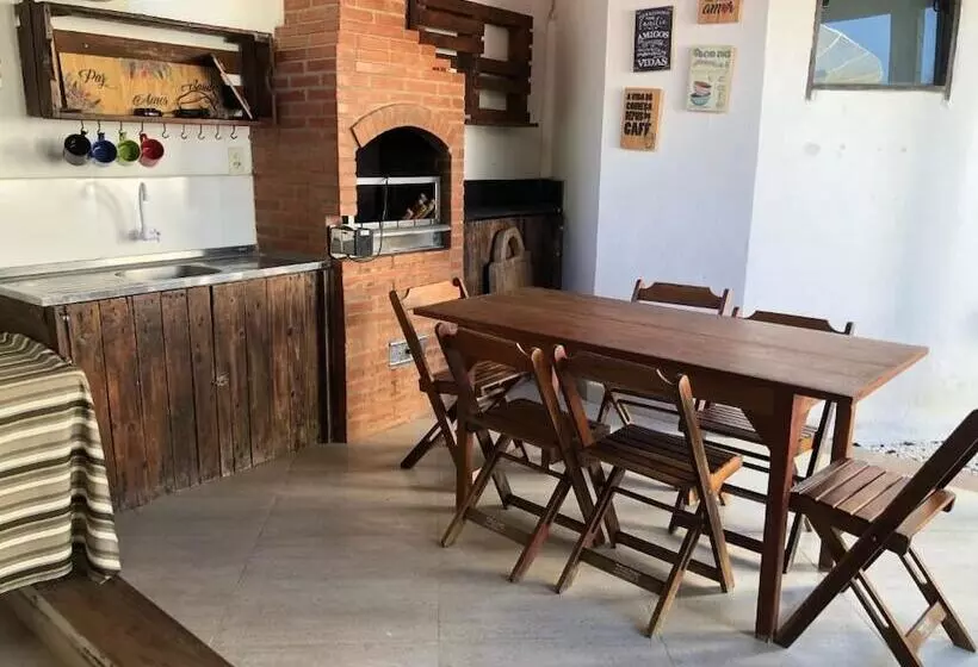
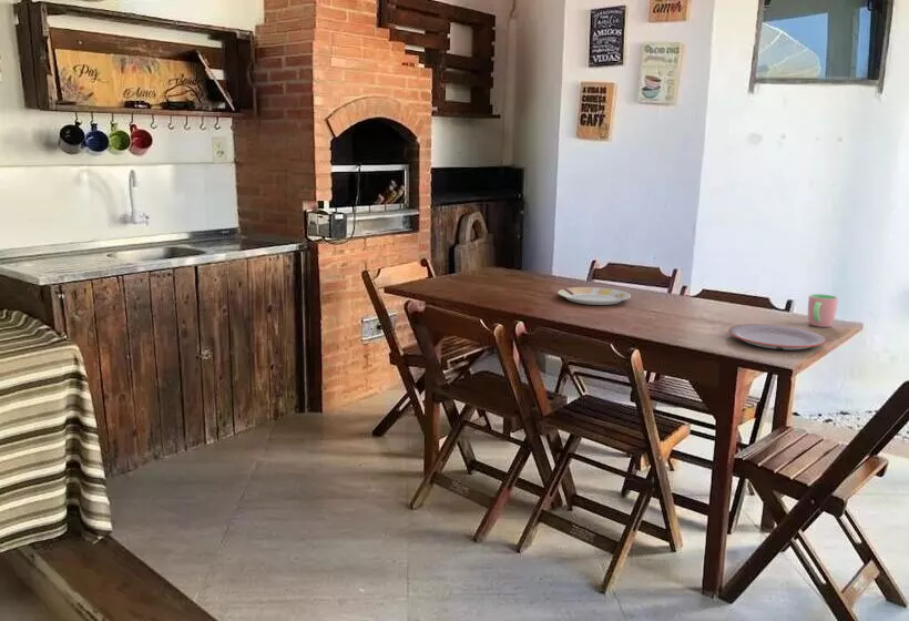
+ plate [556,286,632,306]
+ plate [727,323,827,350]
+ cup [807,293,839,328]
